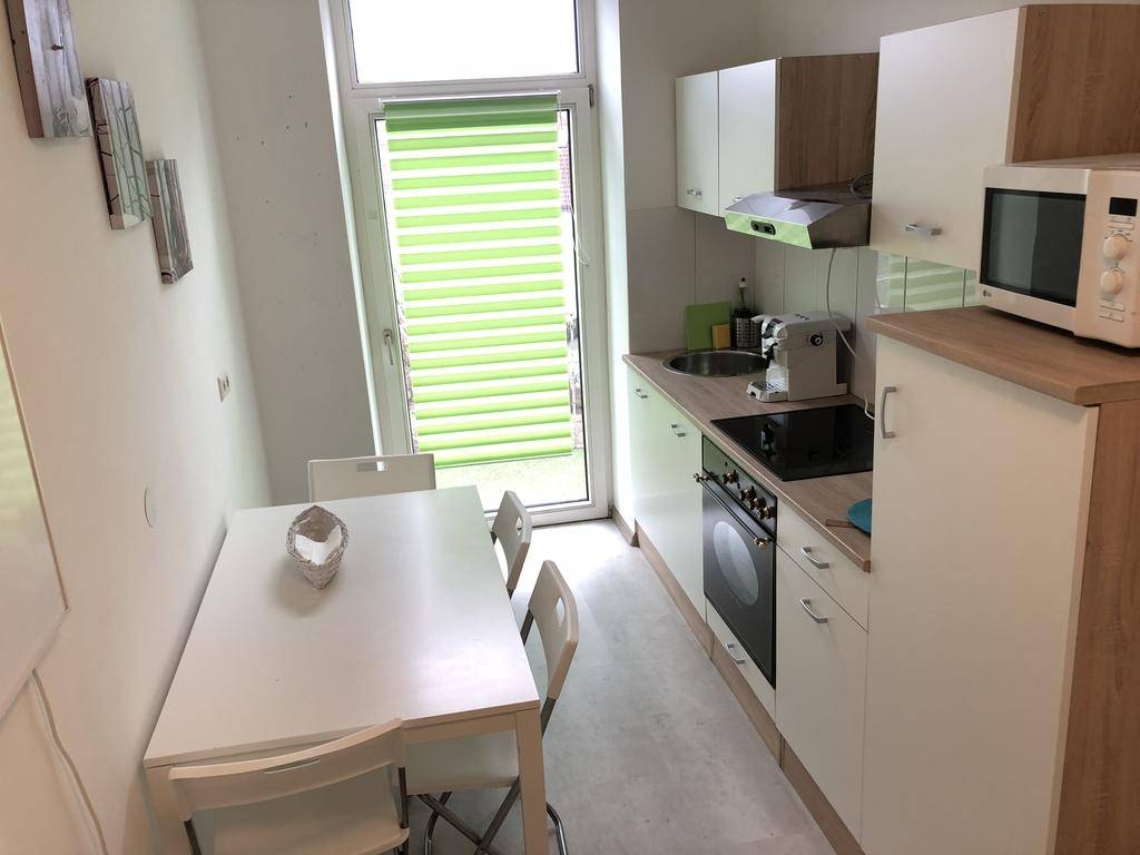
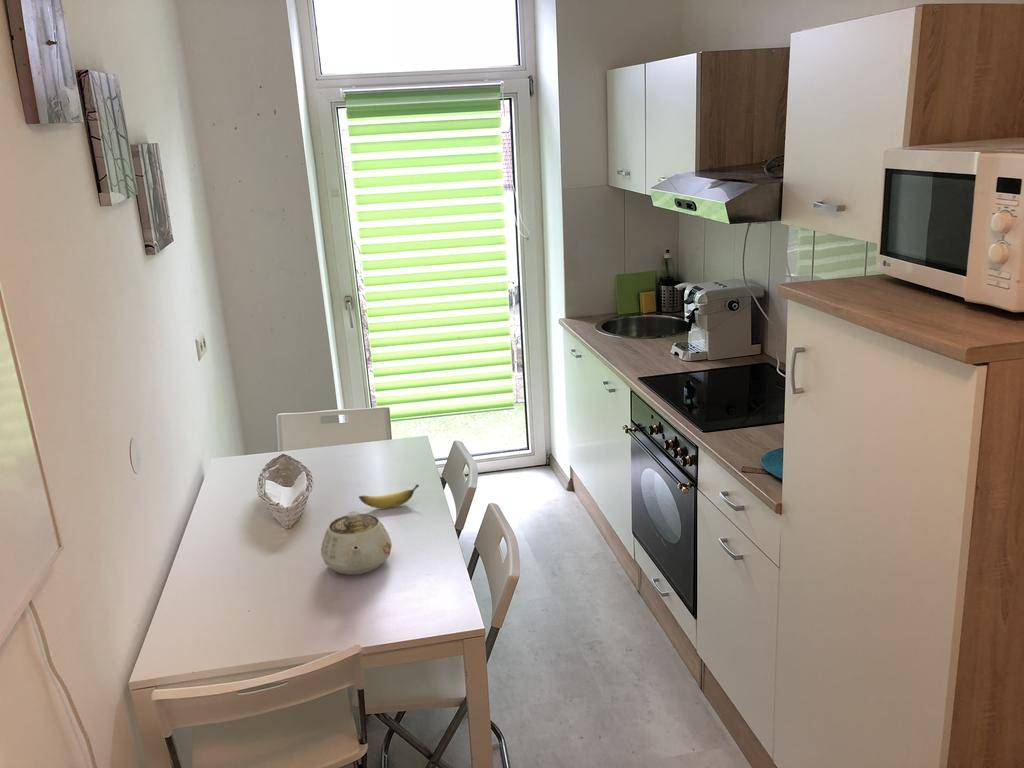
+ banana [358,483,420,509]
+ teapot [320,510,393,576]
